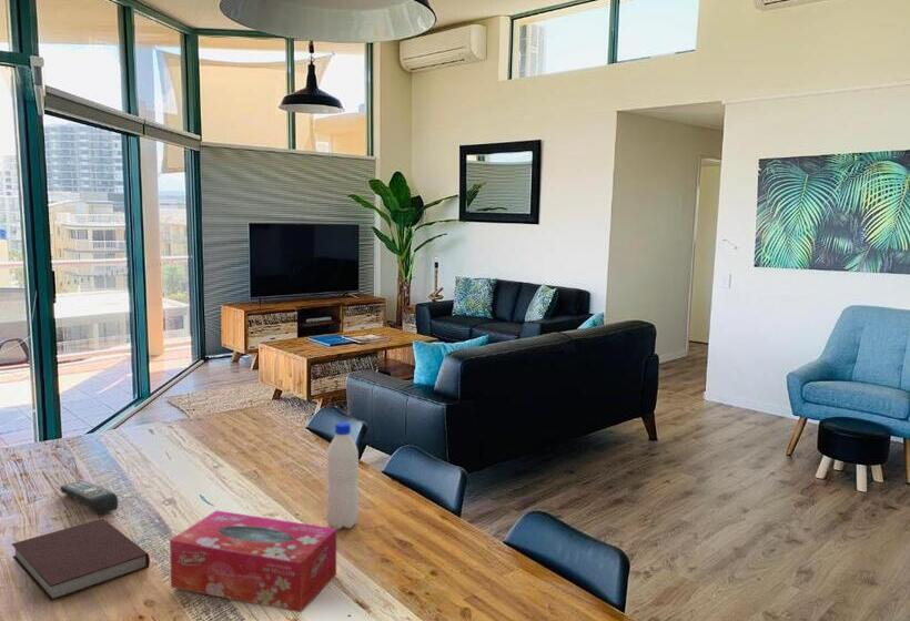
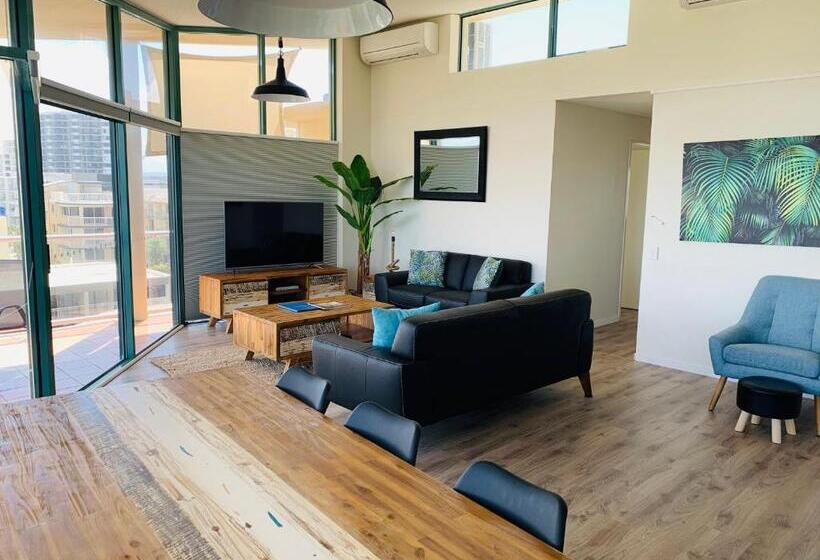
- water bottle [325,421,360,531]
- notebook [11,517,151,602]
- tissue box [169,509,337,613]
- remote control [59,480,119,516]
